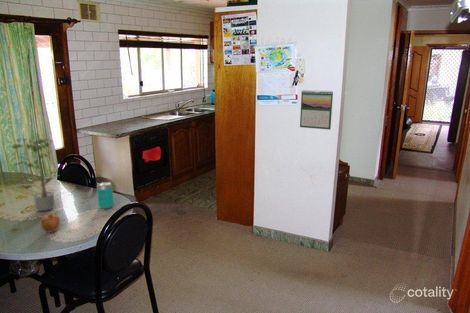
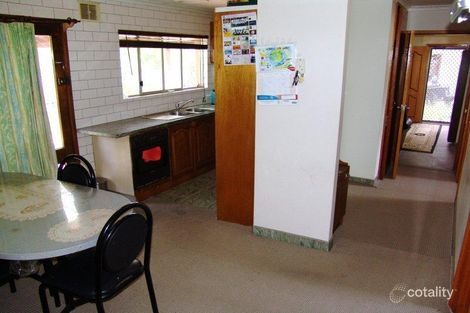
- calendar [299,89,334,131]
- apple [39,212,61,234]
- beverage can [96,181,115,210]
- potted plant [9,136,60,212]
